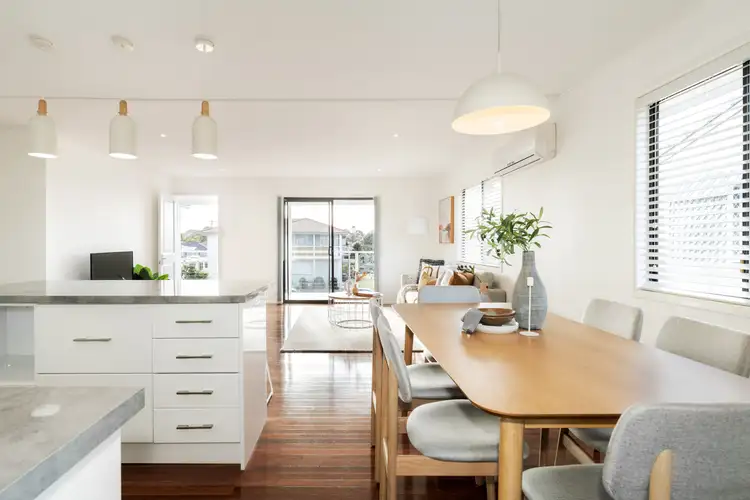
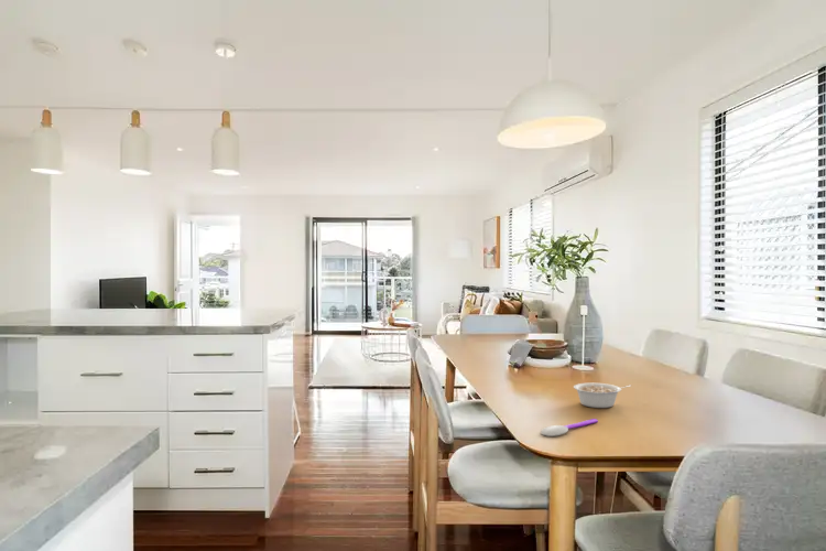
+ legume [573,382,632,409]
+ spoon [540,418,599,437]
